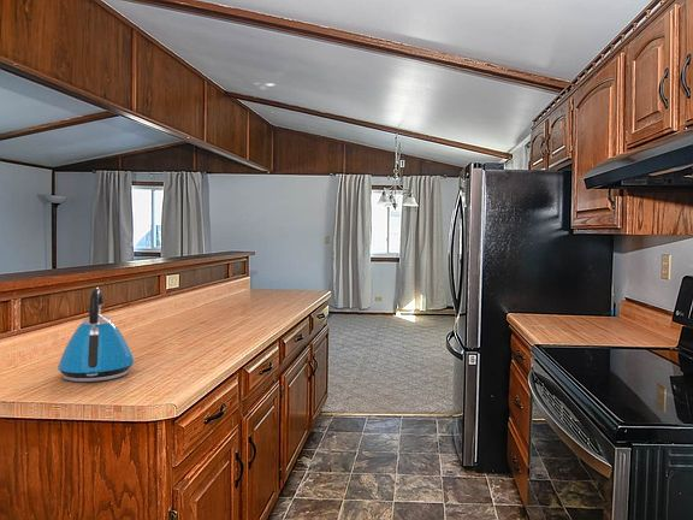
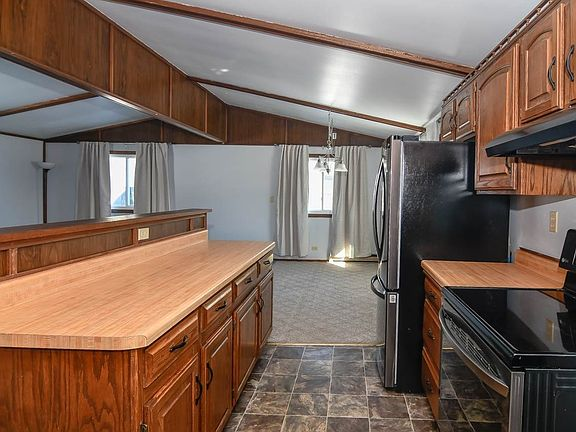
- kettle [57,286,136,383]
